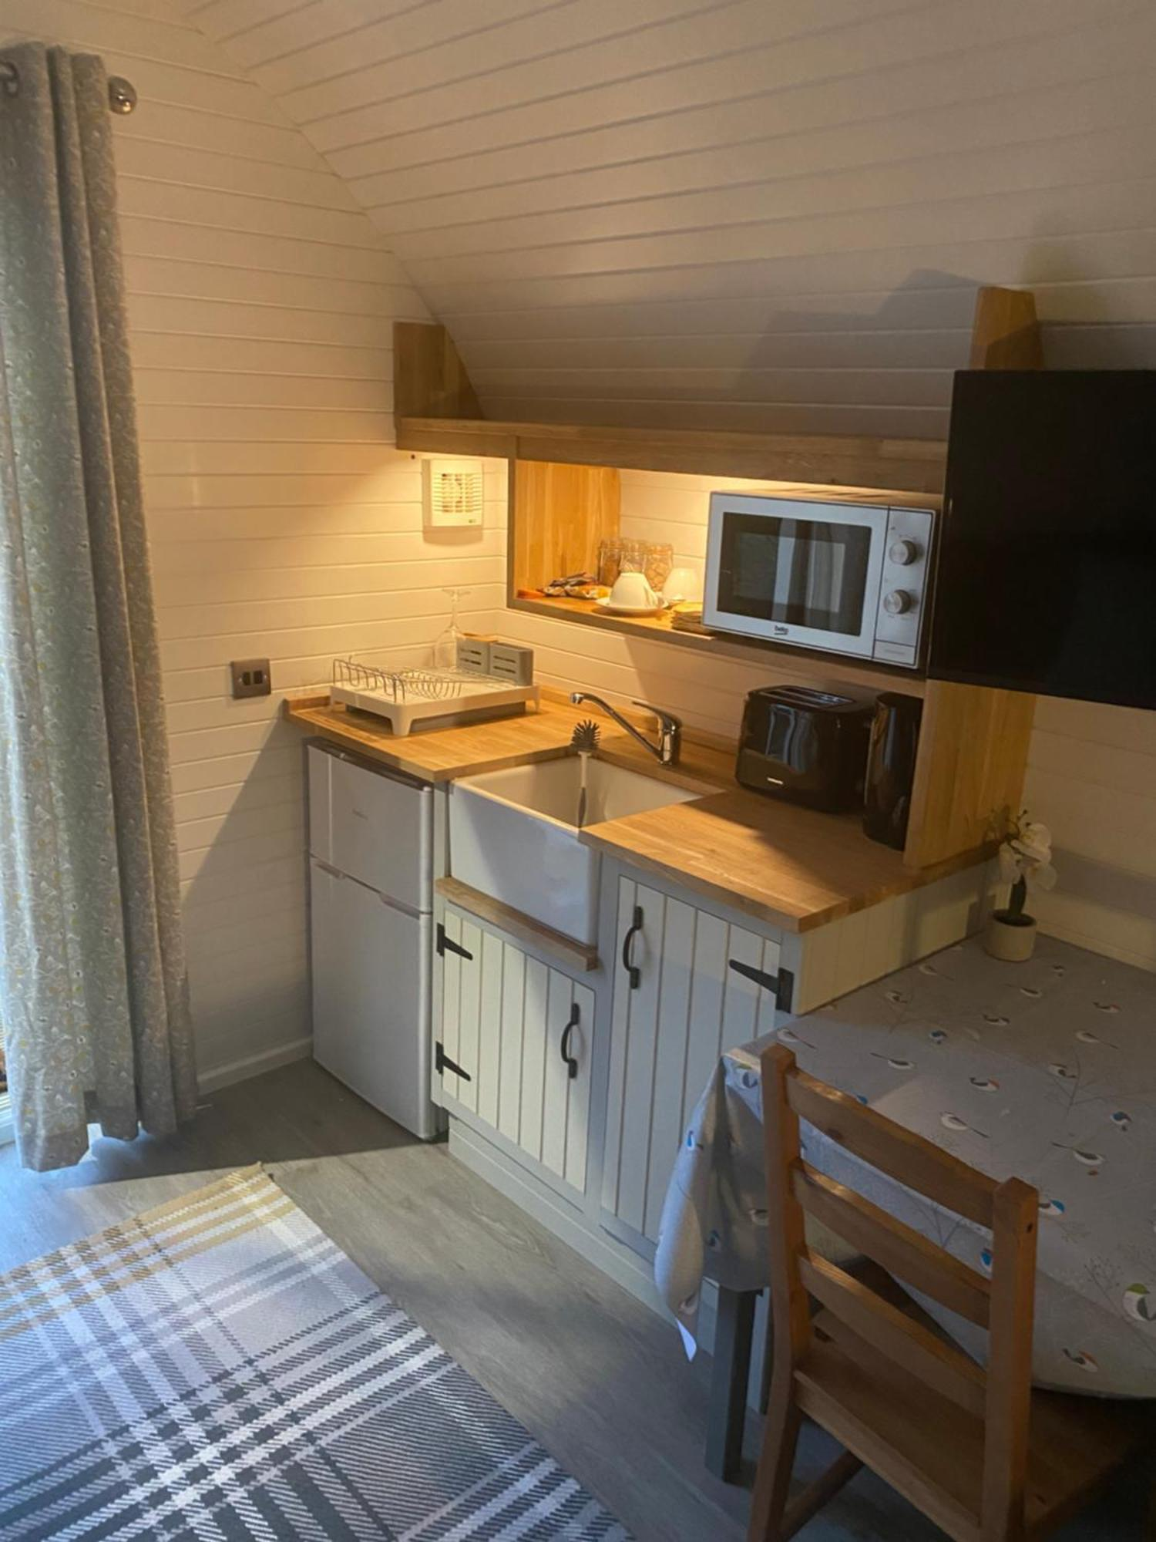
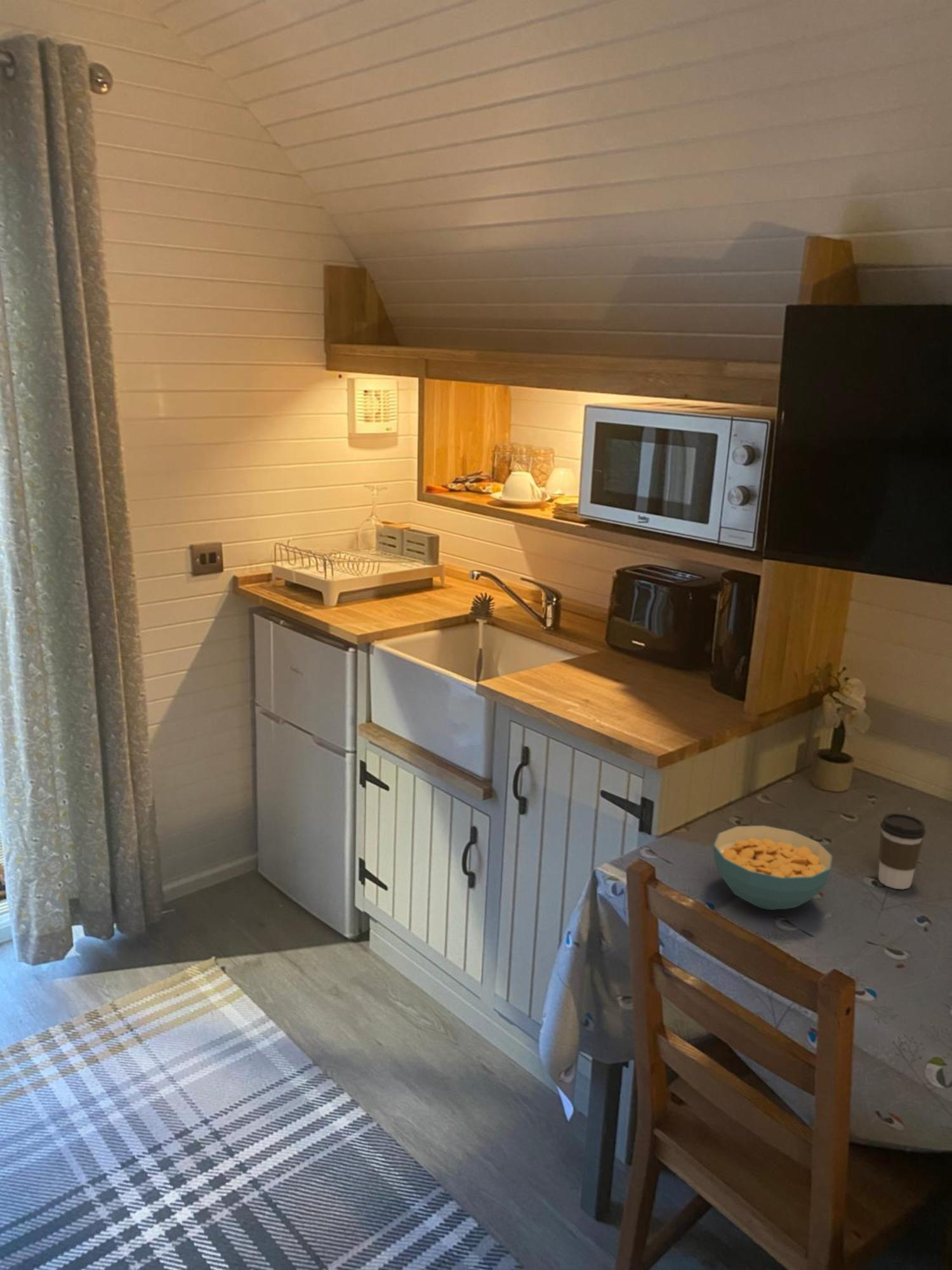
+ cereal bowl [713,825,833,911]
+ coffee cup [878,813,927,890]
